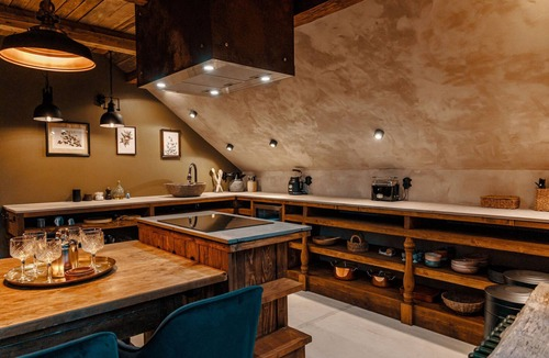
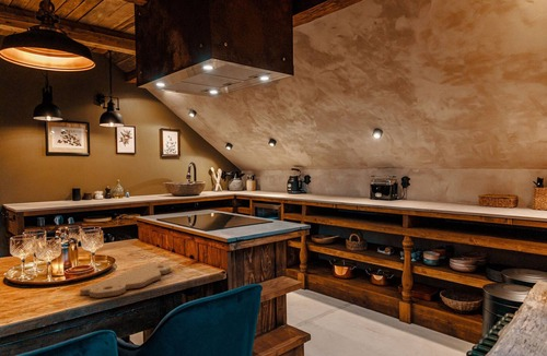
+ cutting board [79,262,172,299]
